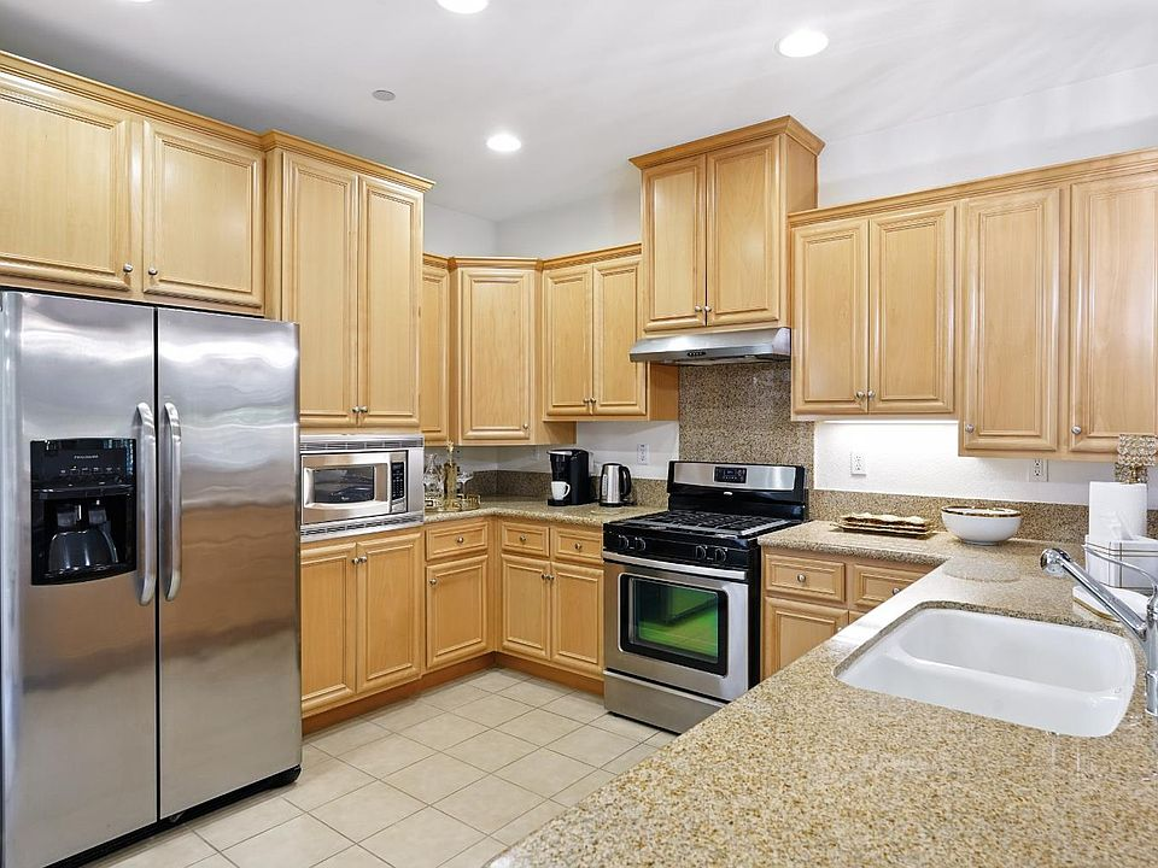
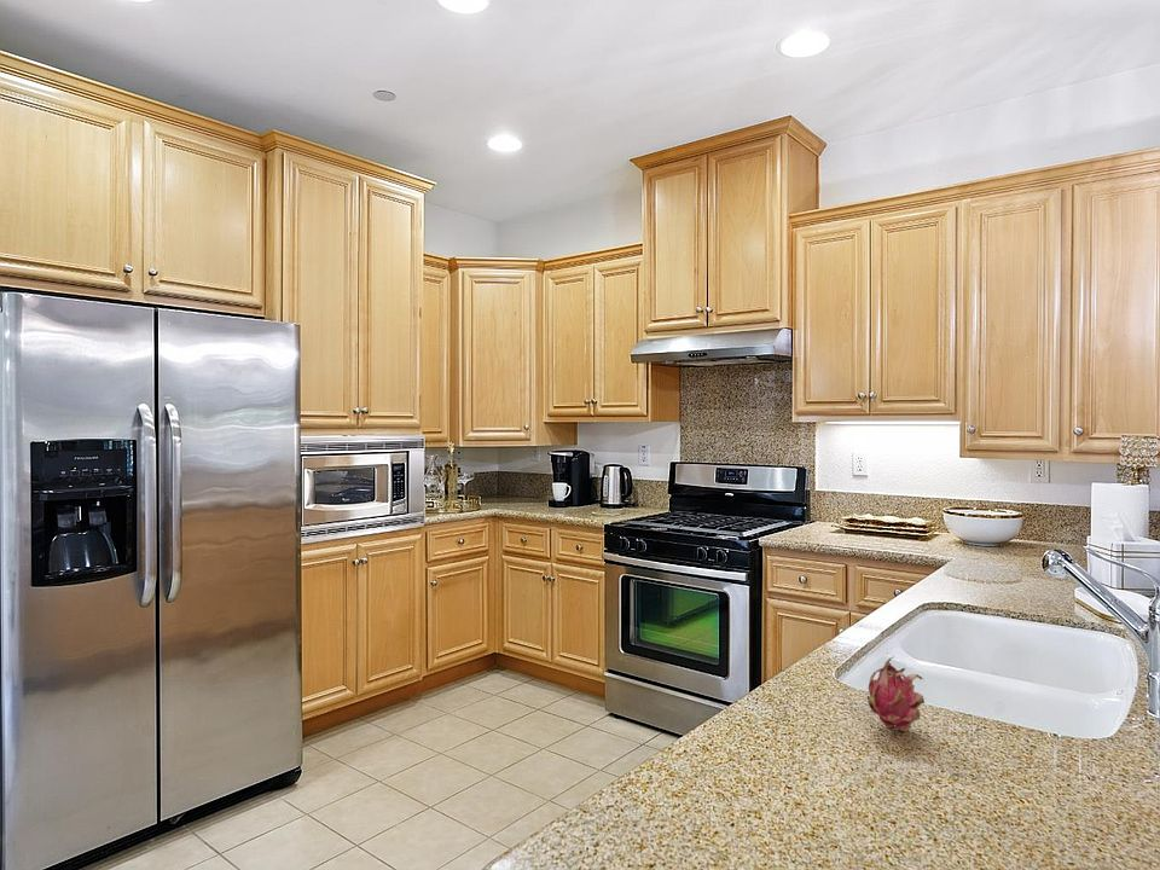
+ fruit [866,655,926,733]
